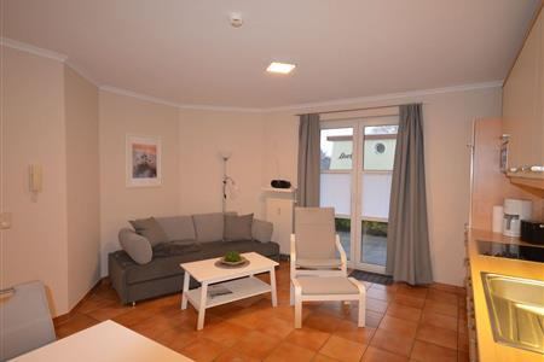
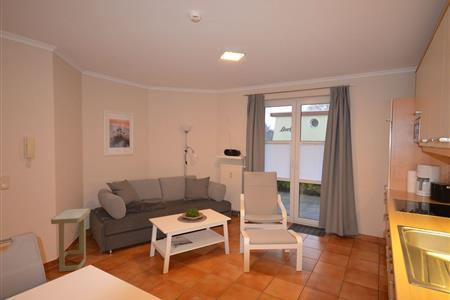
+ side table [50,207,91,273]
